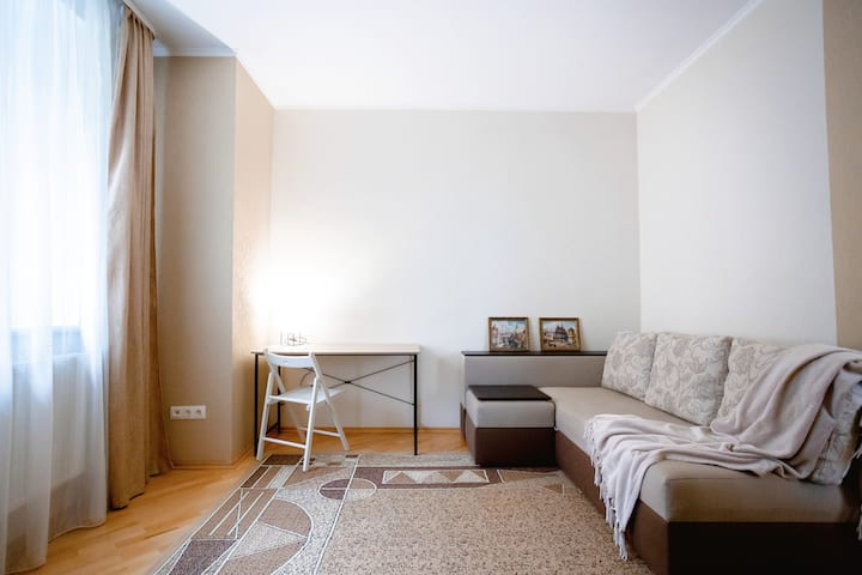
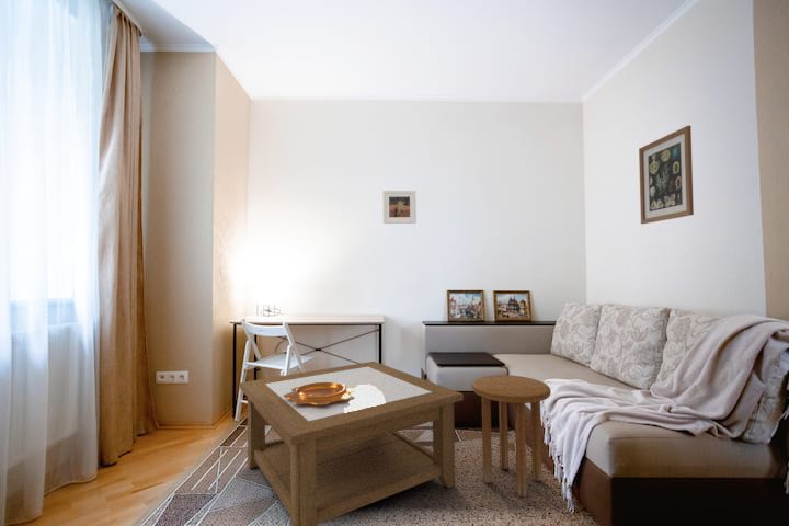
+ wall art [638,125,695,225]
+ side table [471,374,551,498]
+ coffee table [239,361,465,526]
+ decorative bowl [283,382,356,405]
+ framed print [381,190,418,225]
